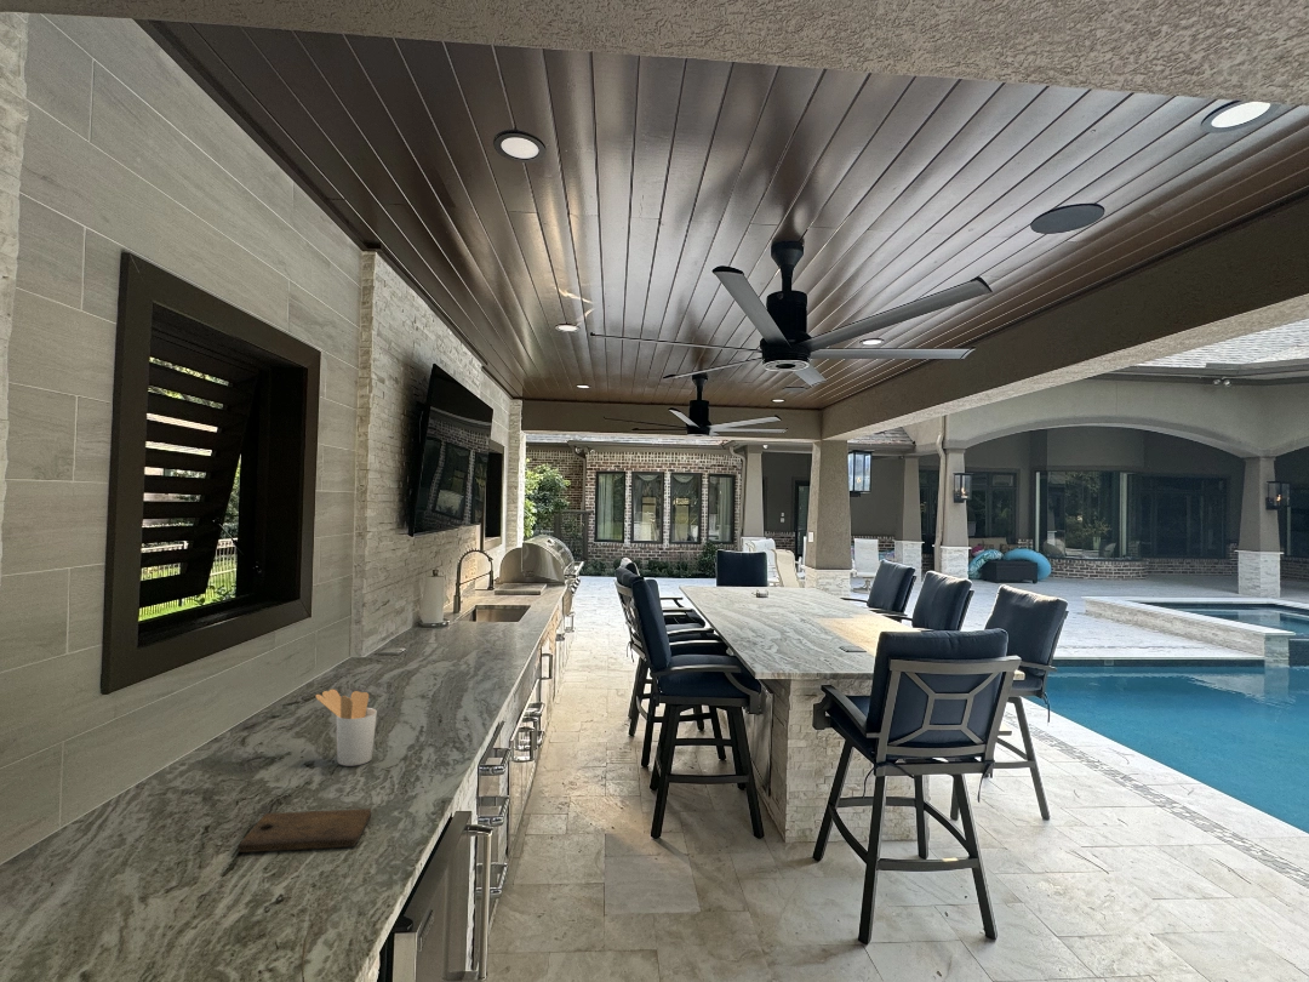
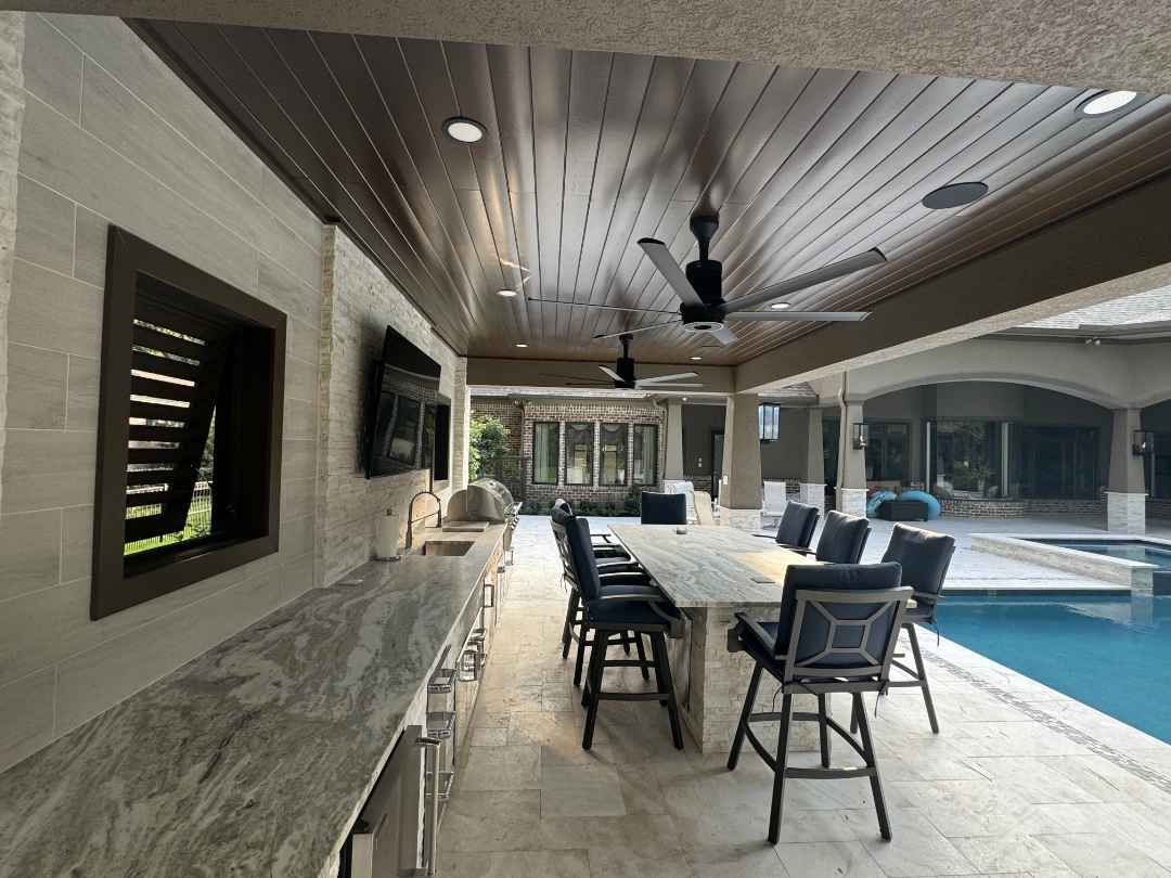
- utensil holder [314,689,378,767]
- cutting board [236,807,372,853]
